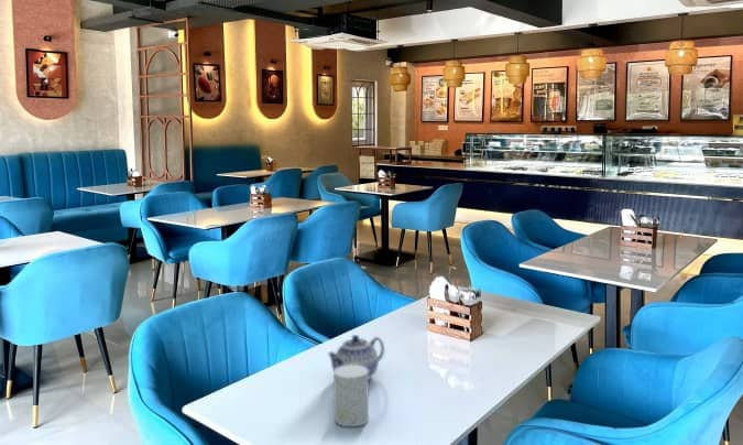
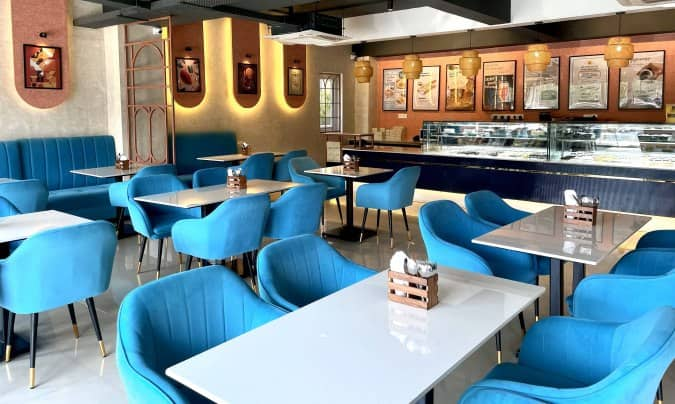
- teapot [327,334,385,381]
- cup [332,365,370,427]
